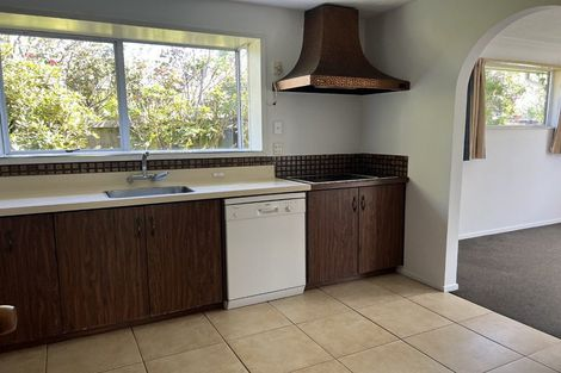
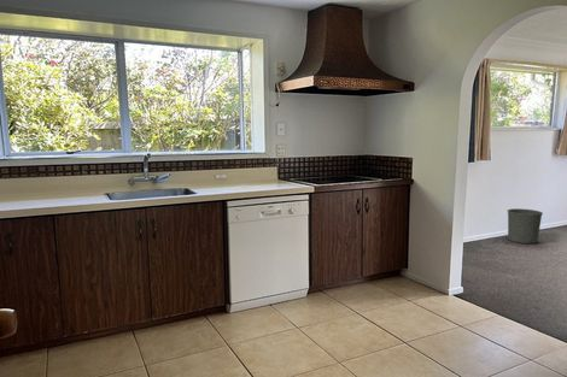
+ waste bin [507,207,544,245]
